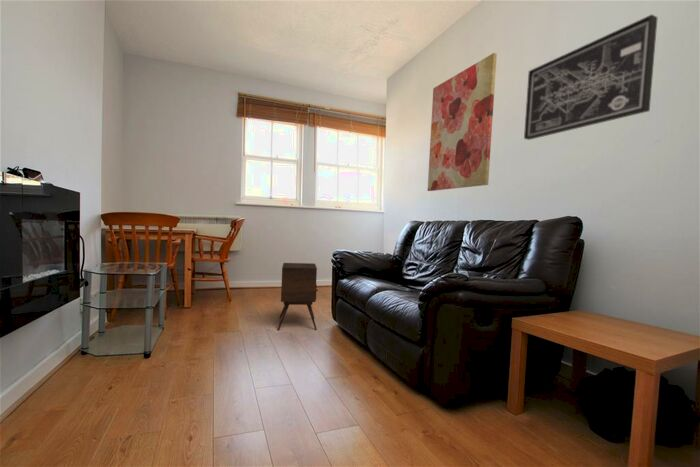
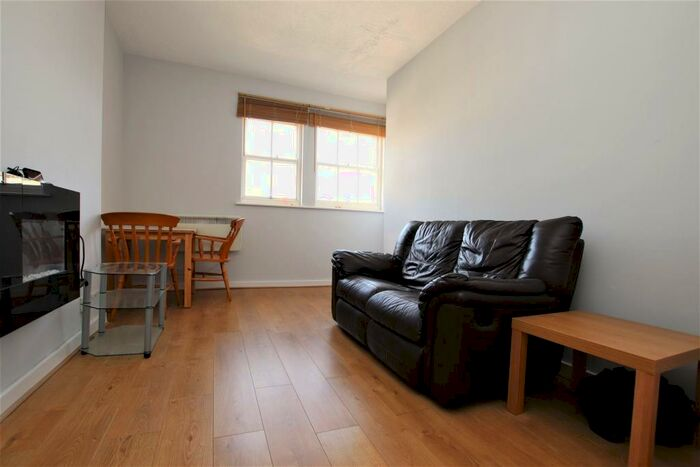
- side table [277,262,319,332]
- wall art [523,14,658,141]
- wall art [427,52,498,192]
